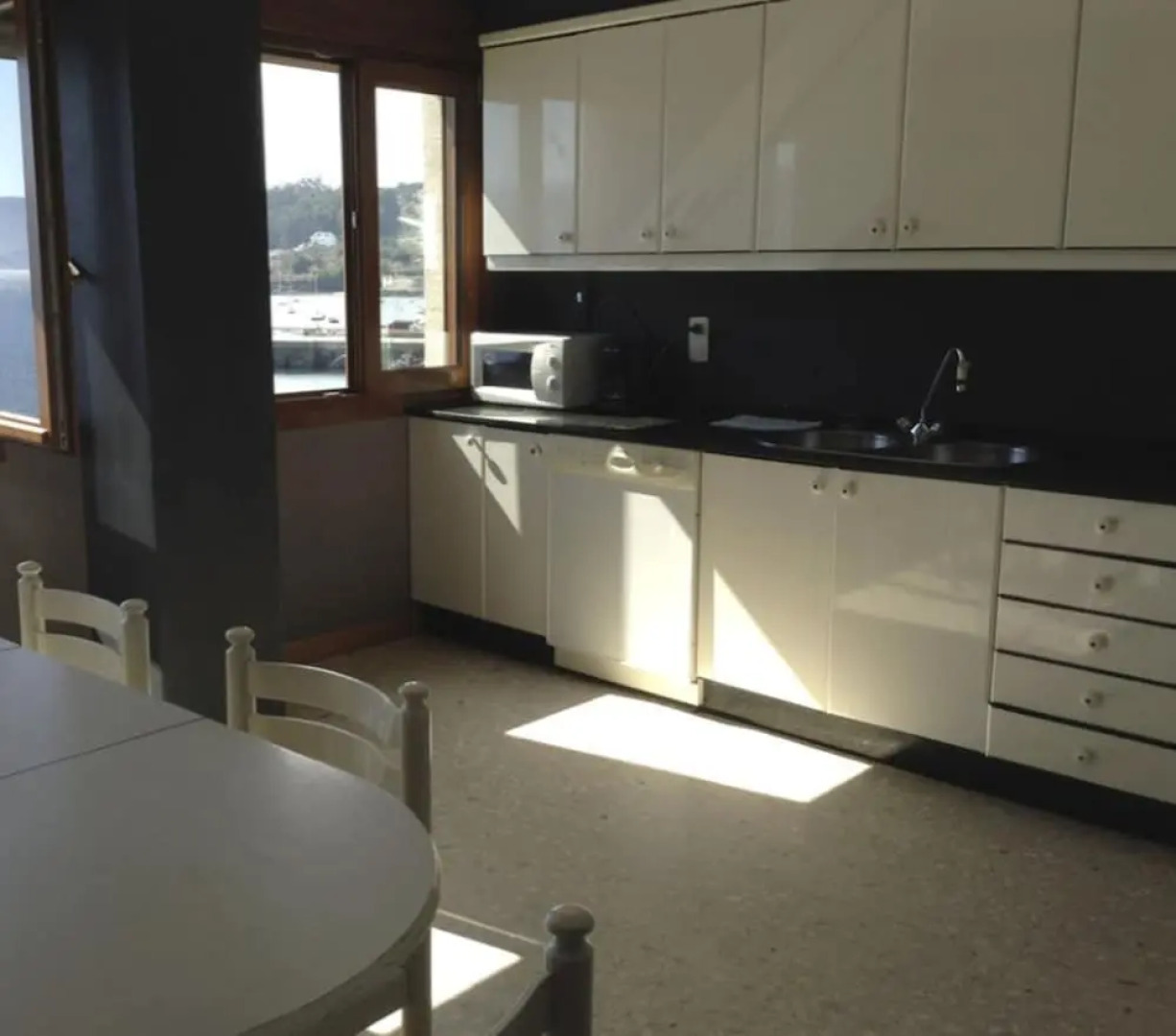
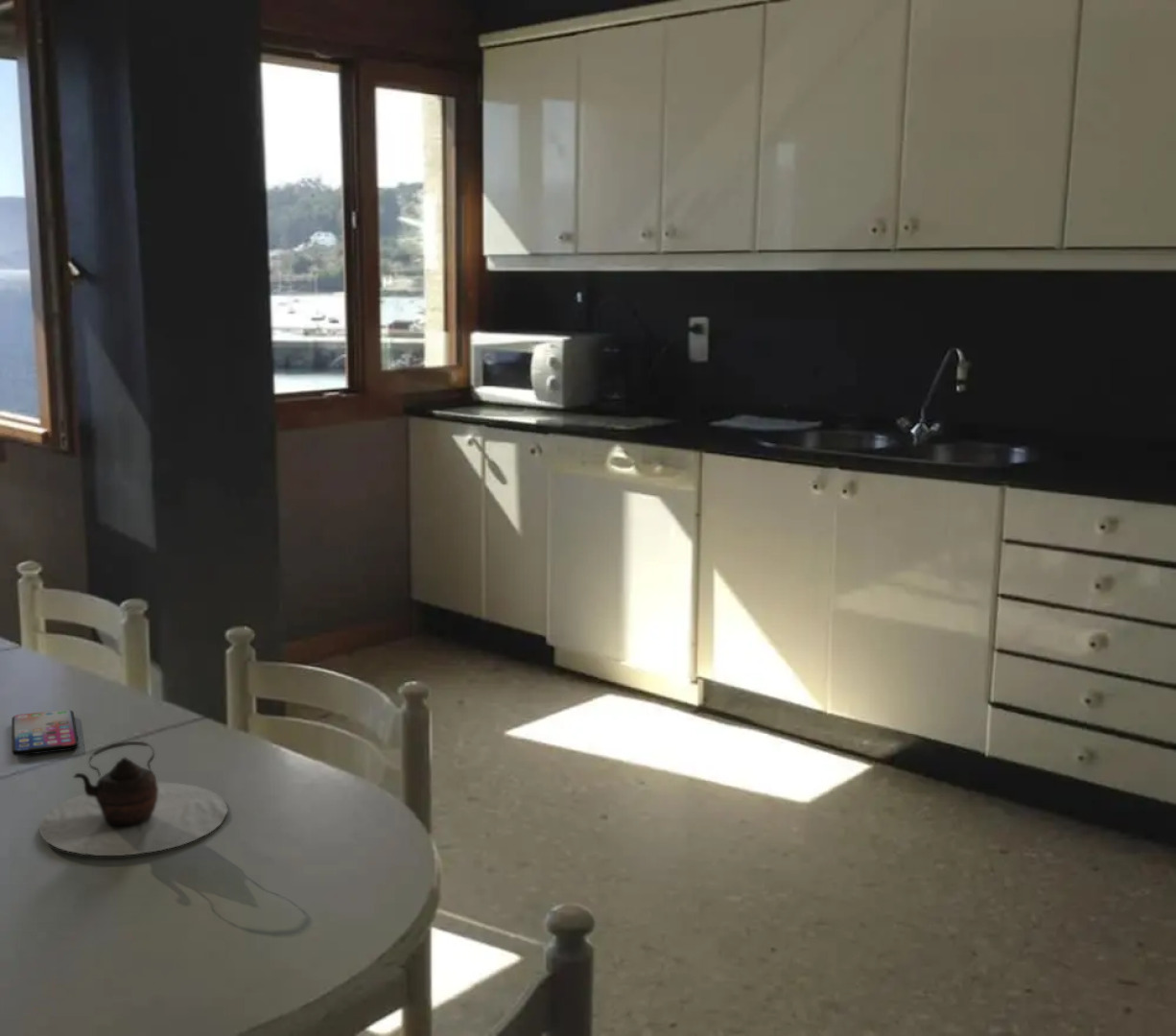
+ smartphone [11,709,80,757]
+ teapot [38,741,229,857]
